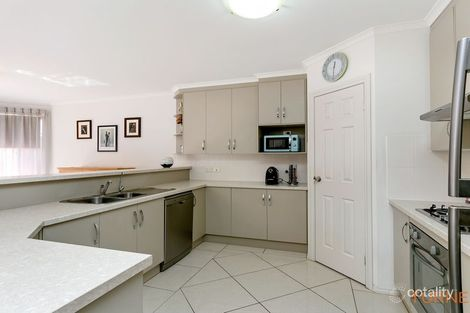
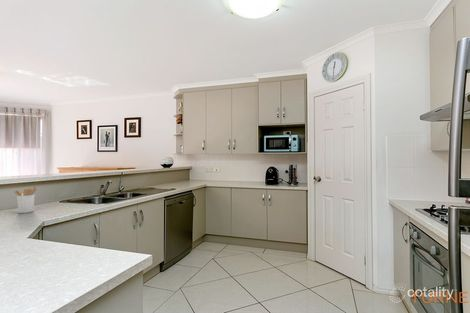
+ utensil holder [13,185,38,214]
